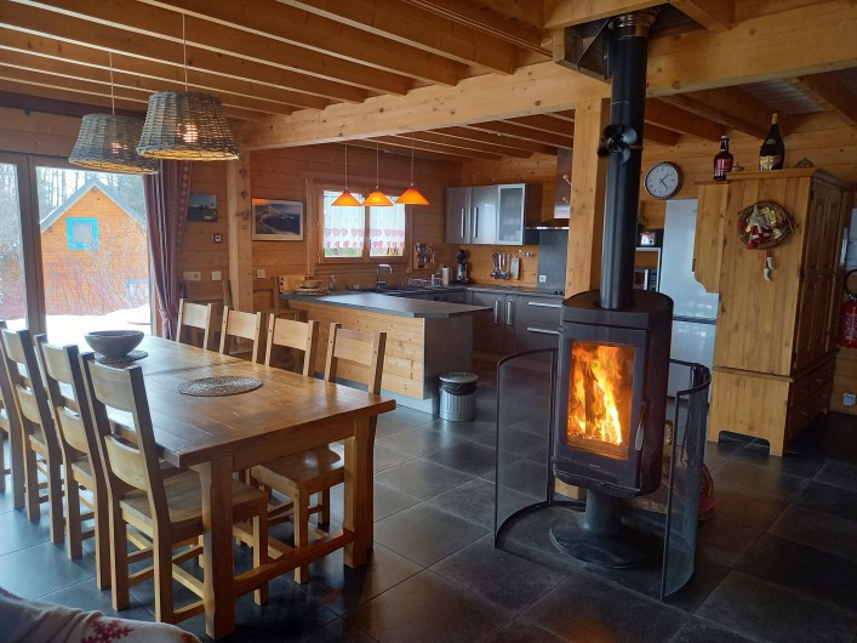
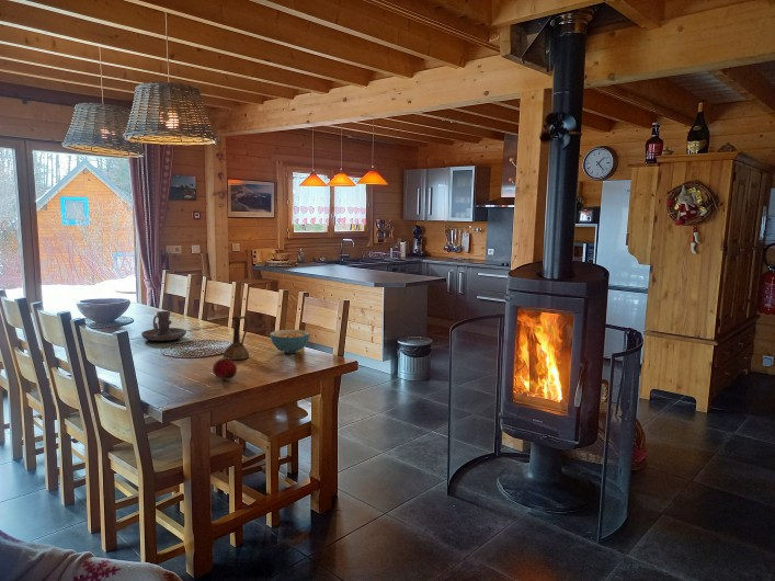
+ candle holder [140,310,187,342]
+ pitcher [223,315,250,361]
+ fruit [212,357,238,380]
+ cereal bowl [269,329,310,354]
